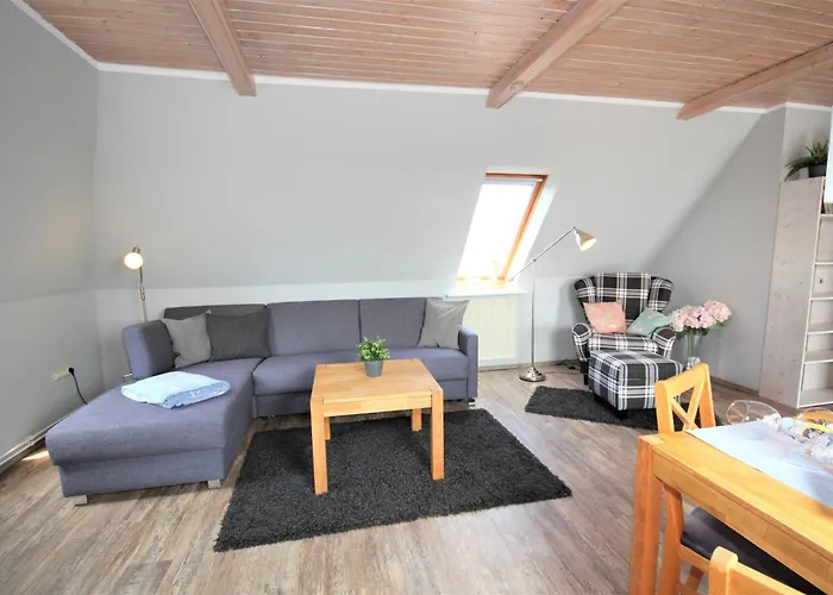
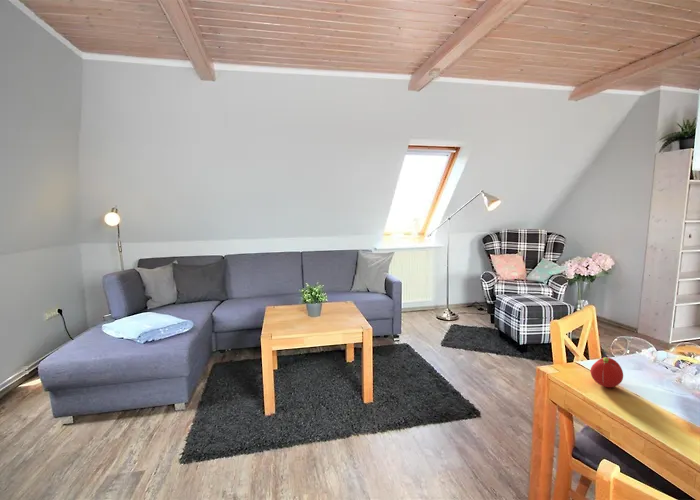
+ fruit [590,356,624,388]
